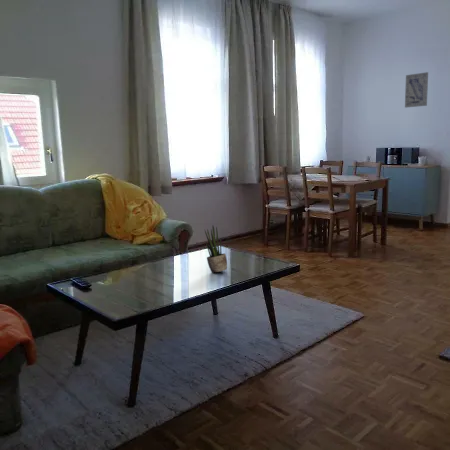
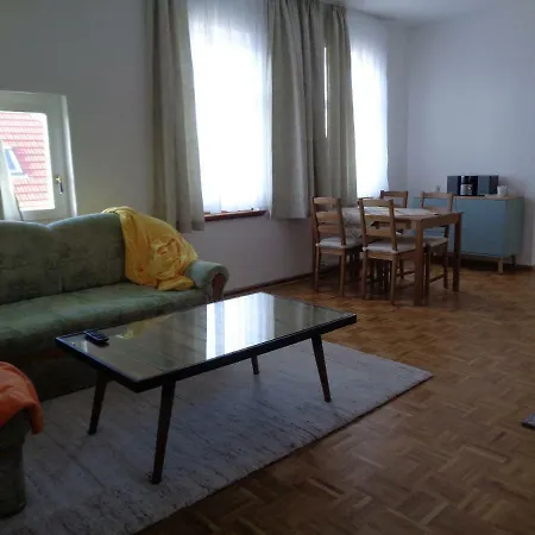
- wall art [404,71,429,109]
- potted plant [203,225,228,273]
